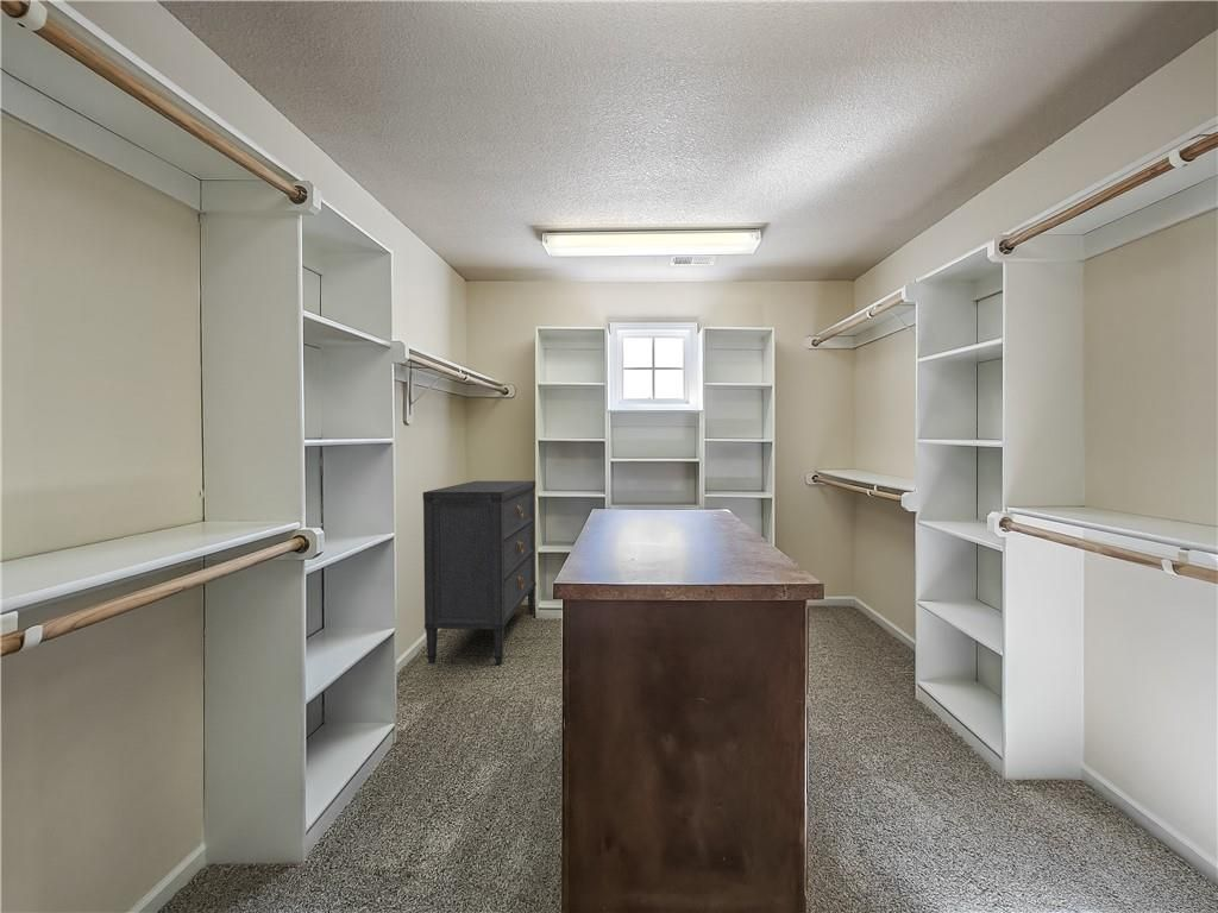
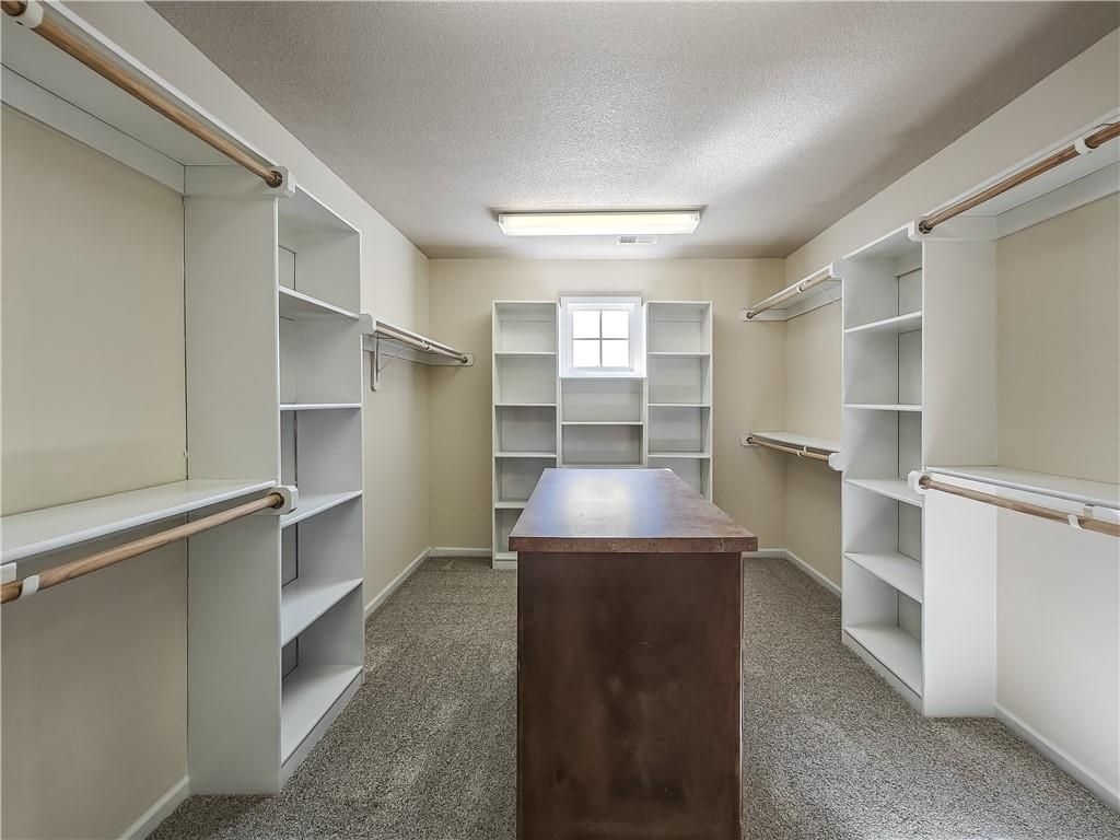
- dresser [422,480,538,666]
